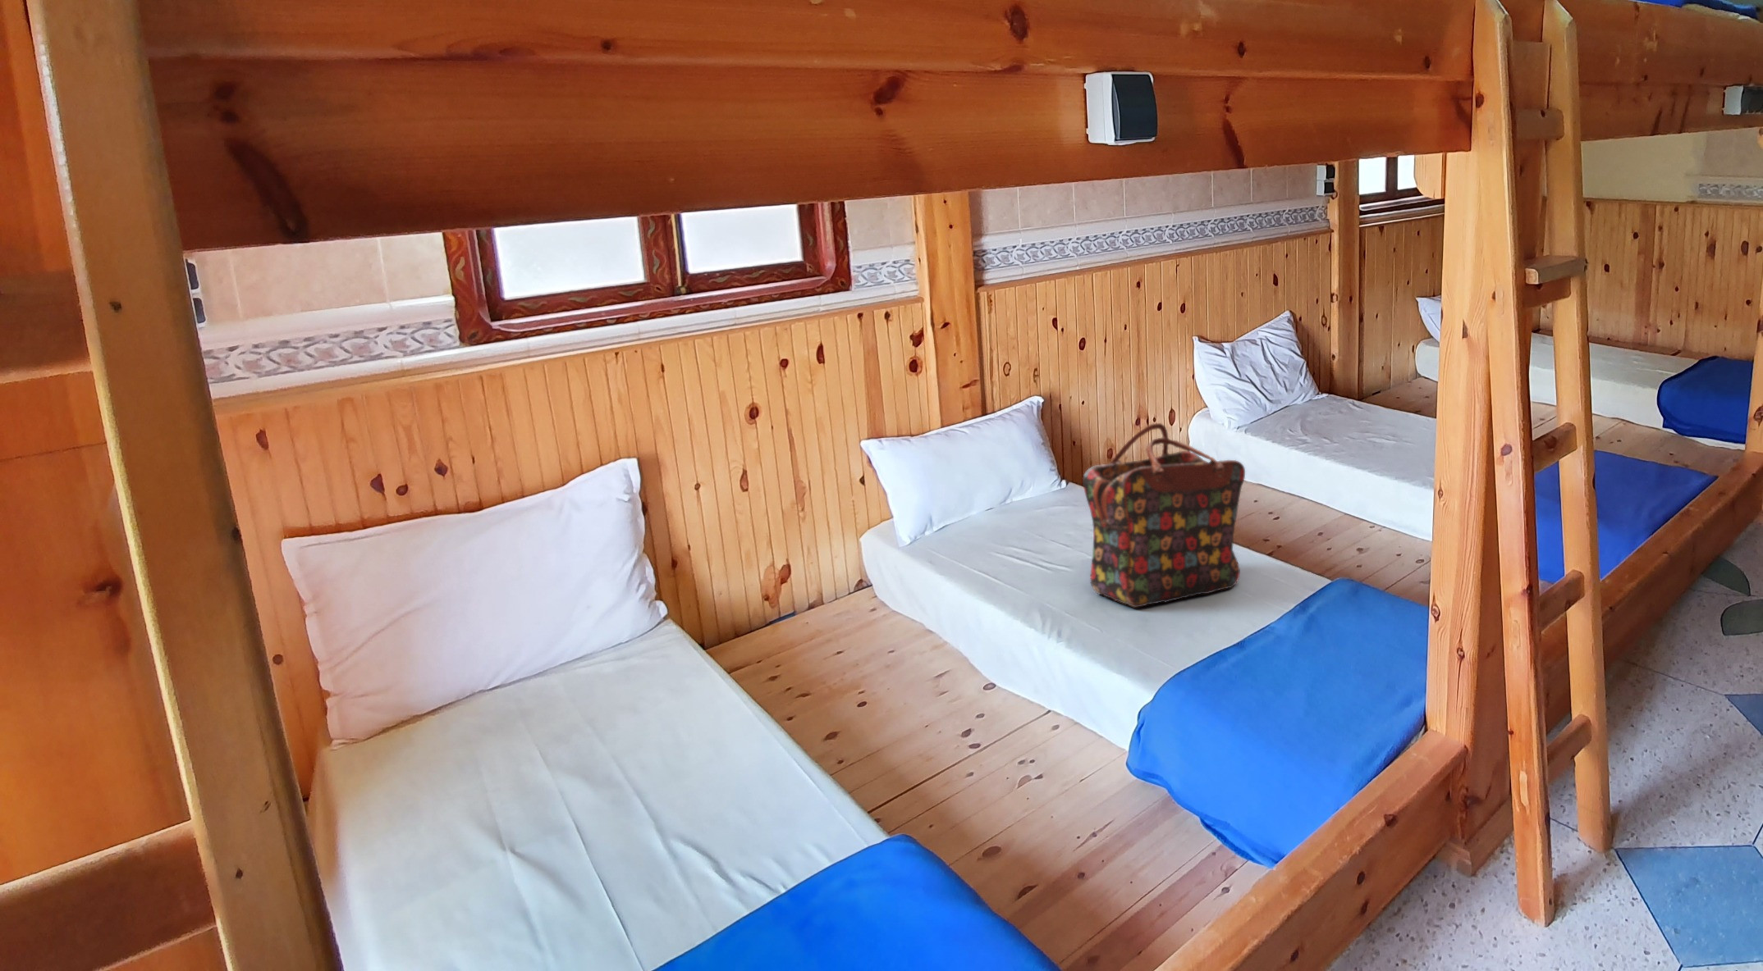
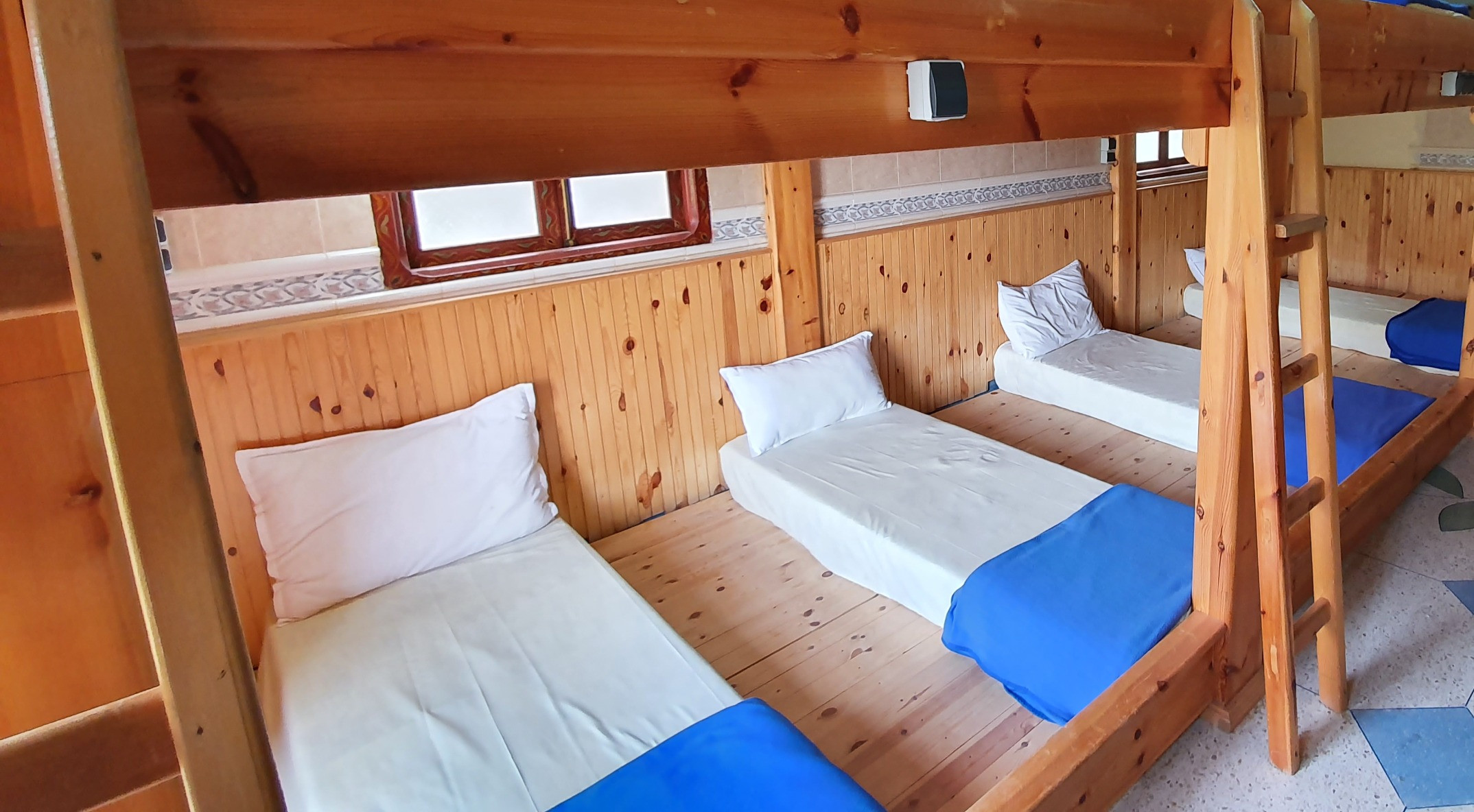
- backpack [1081,422,1246,609]
